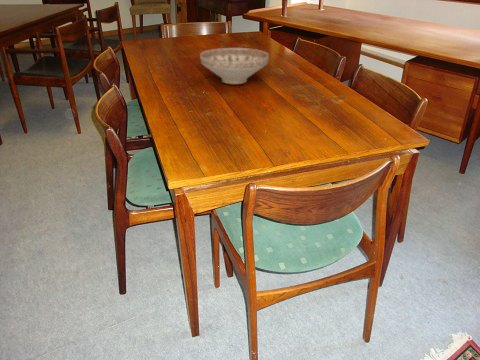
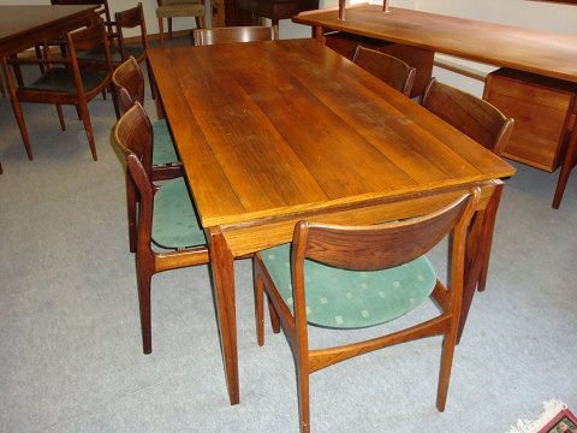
- decorative bowl [199,47,270,85]
